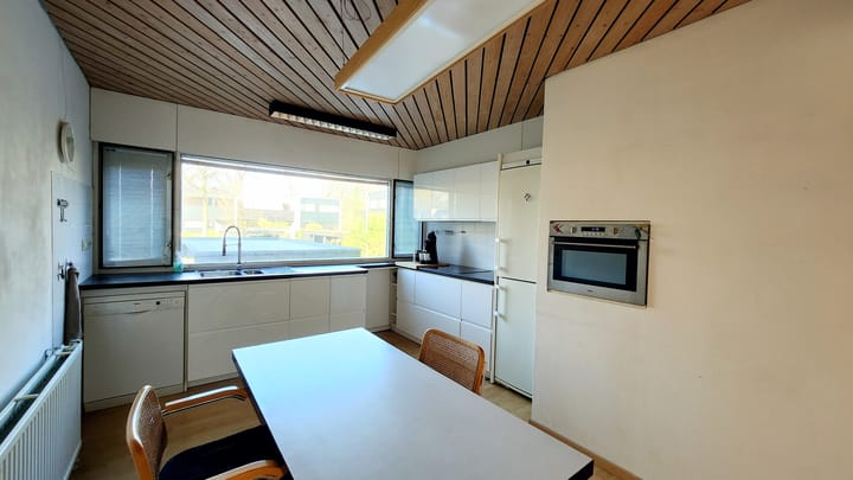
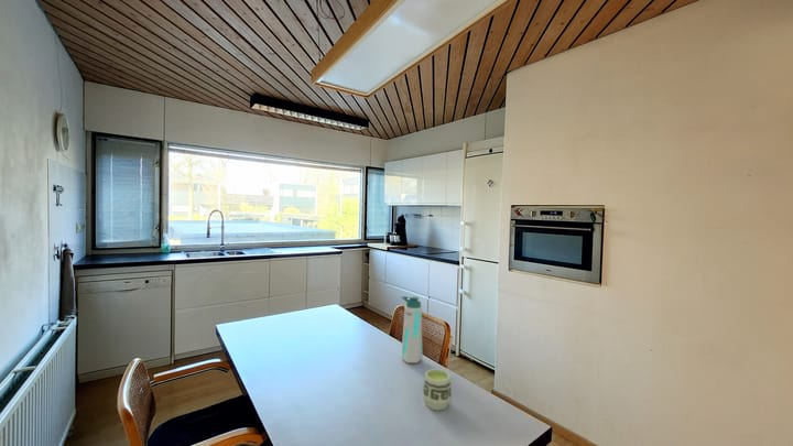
+ water bottle [400,295,424,365]
+ cup [422,368,453,412]
